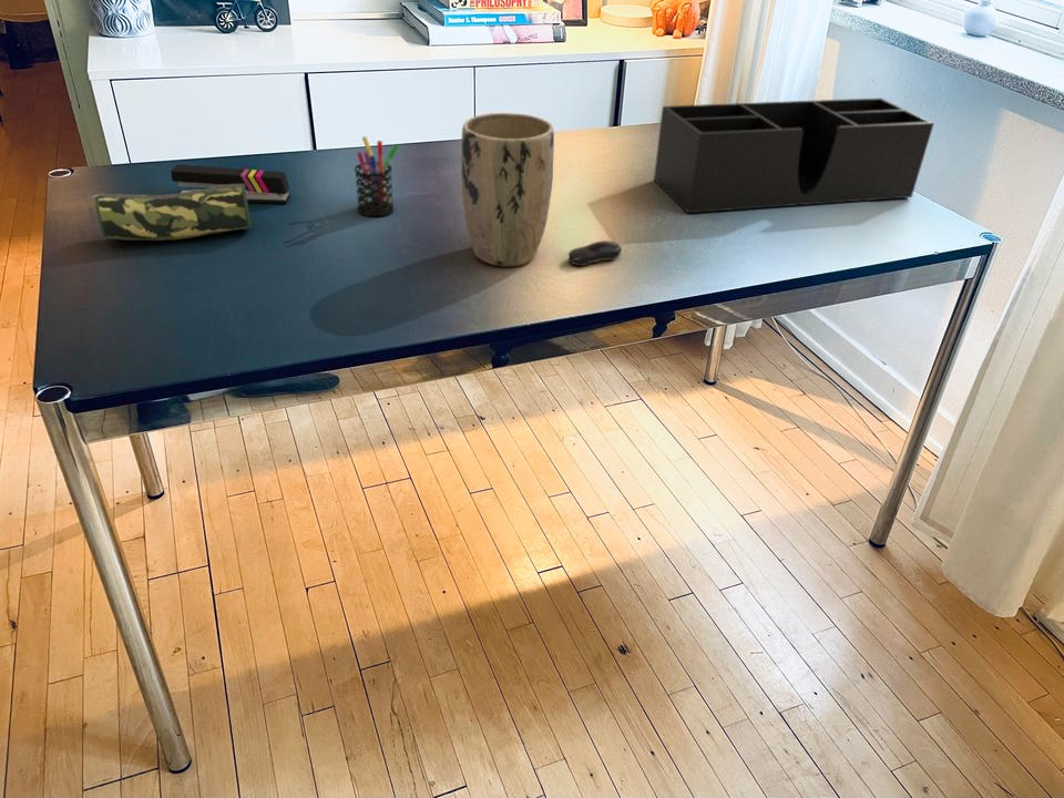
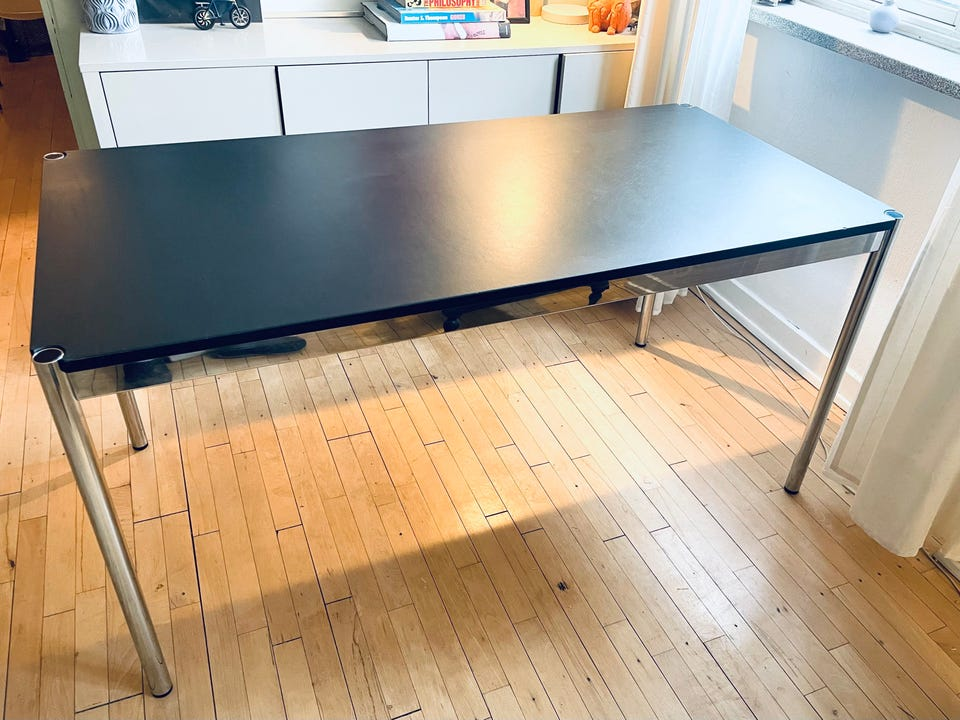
- pencil case [86,184,252,242]
- desk organizer [653,96,935,214]
- pen holder [354,135,400,217]
- computer mouse [567,239,622,267]
- plant pot [460,112,555,267]
- stapler [170,163,291,205]
